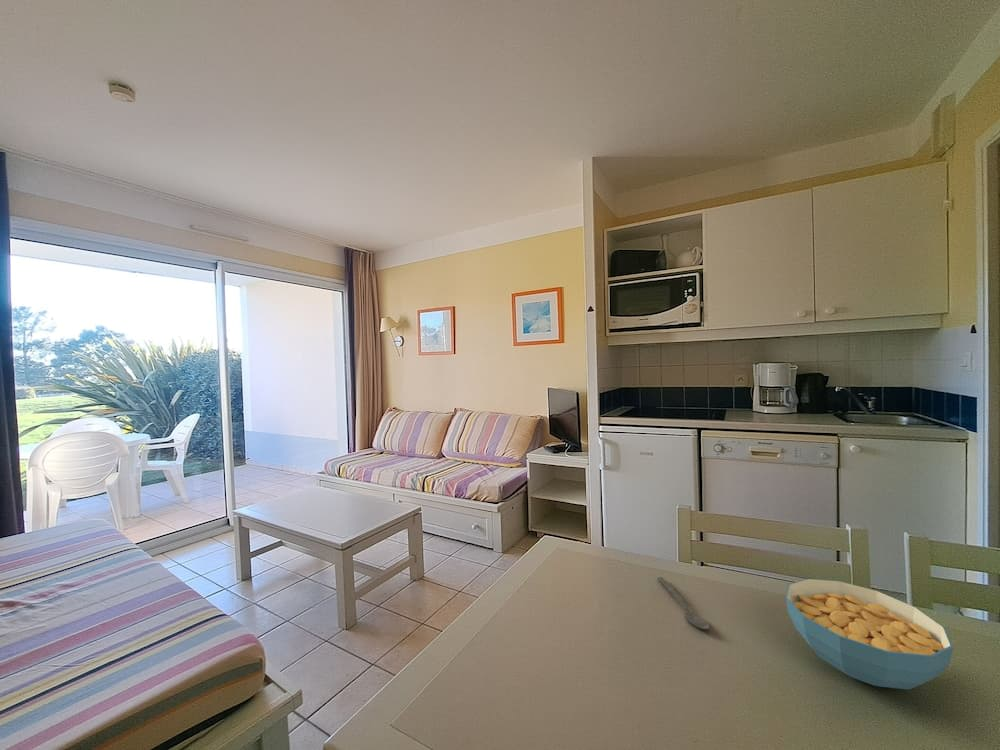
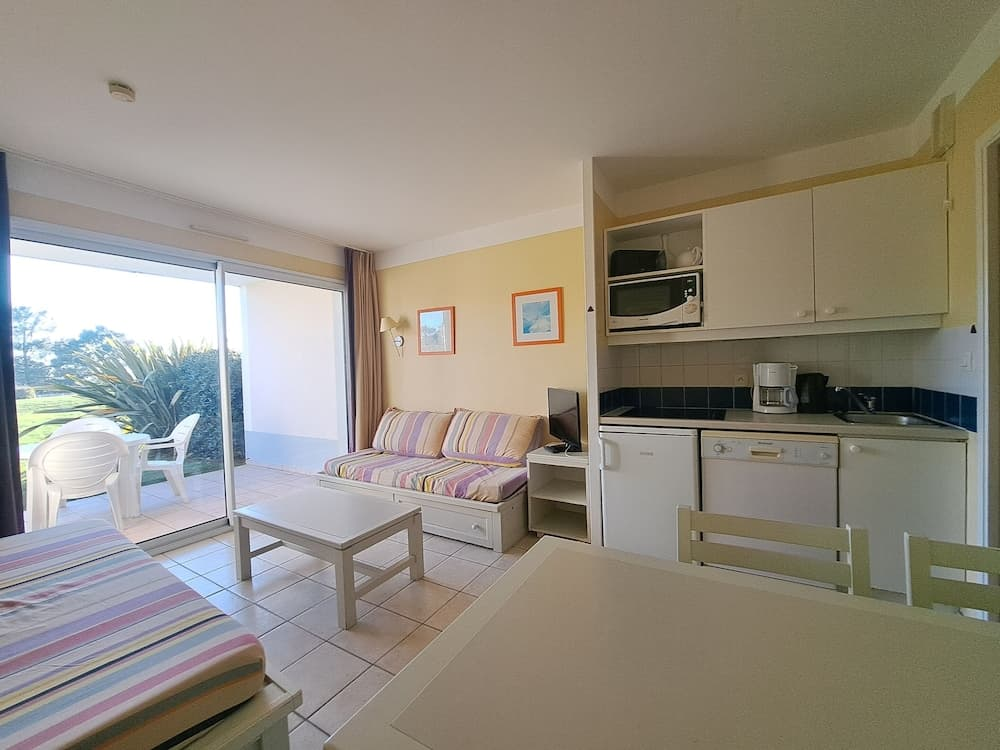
- cereal bowl [785,578,954,691]
- spoon [657,576,710,630]
